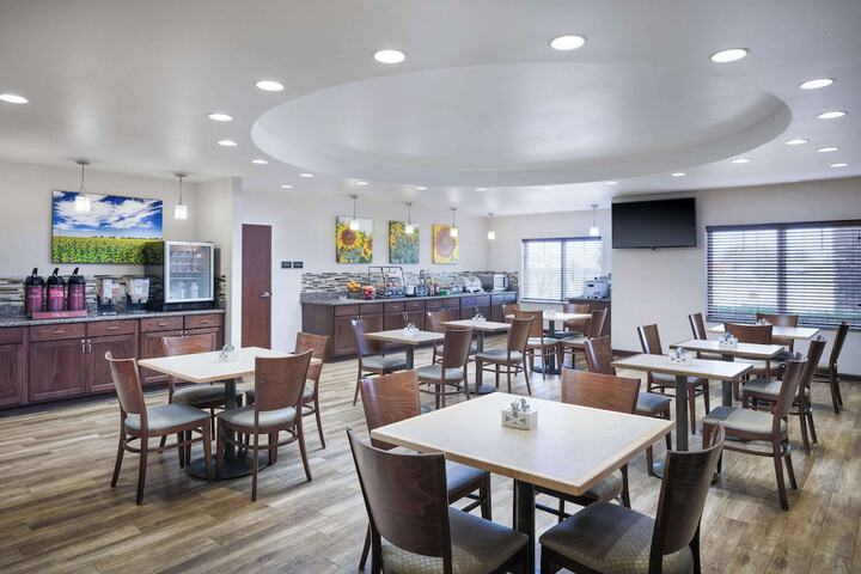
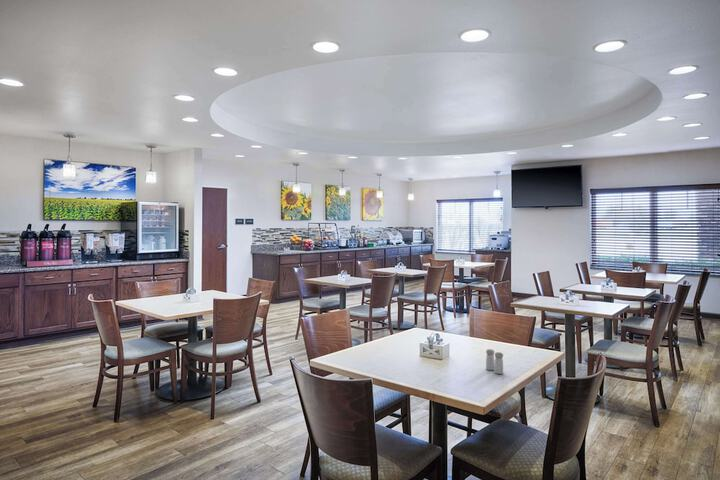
+ salt and pepper shaker [485,348,504,375]
